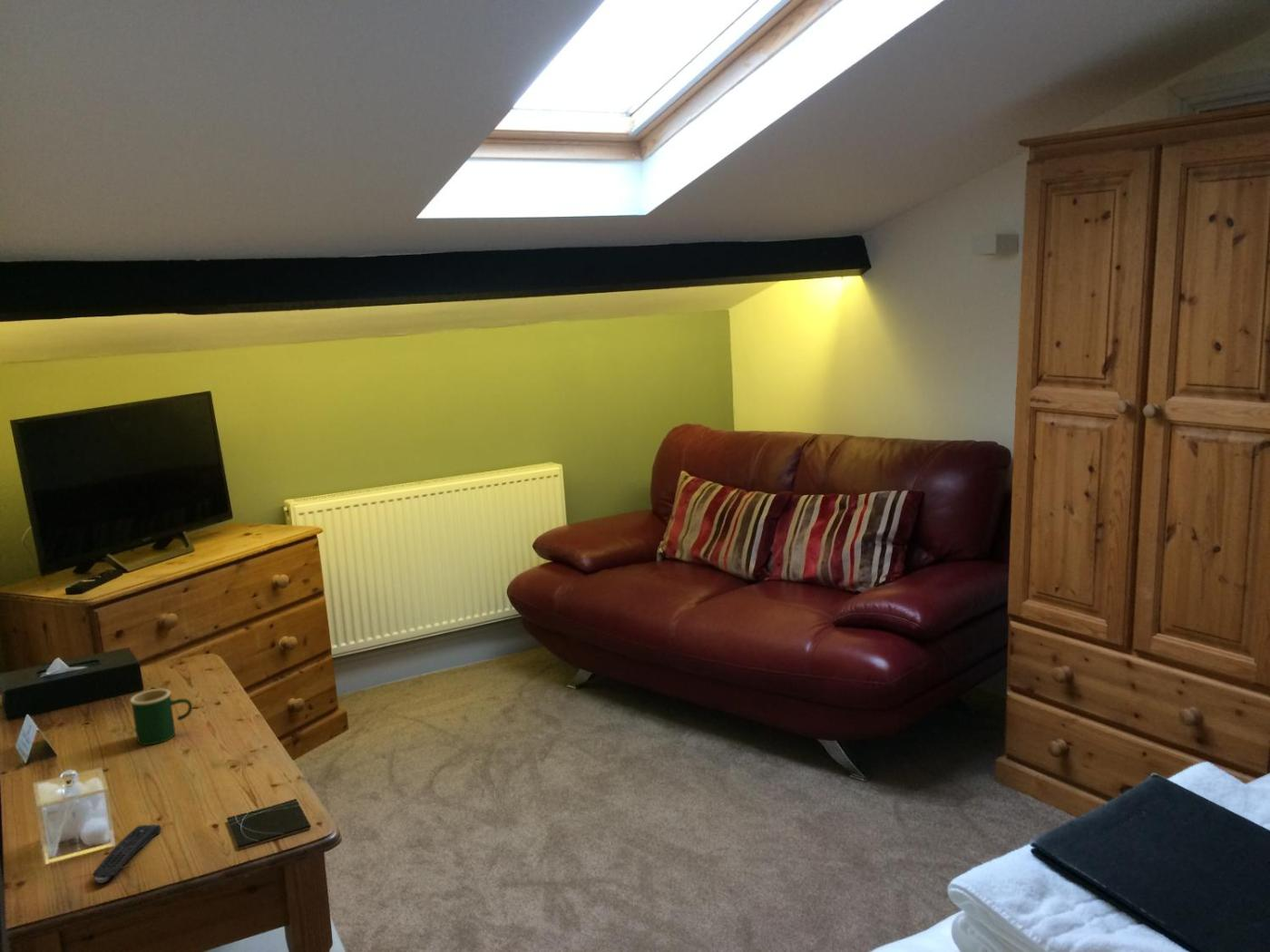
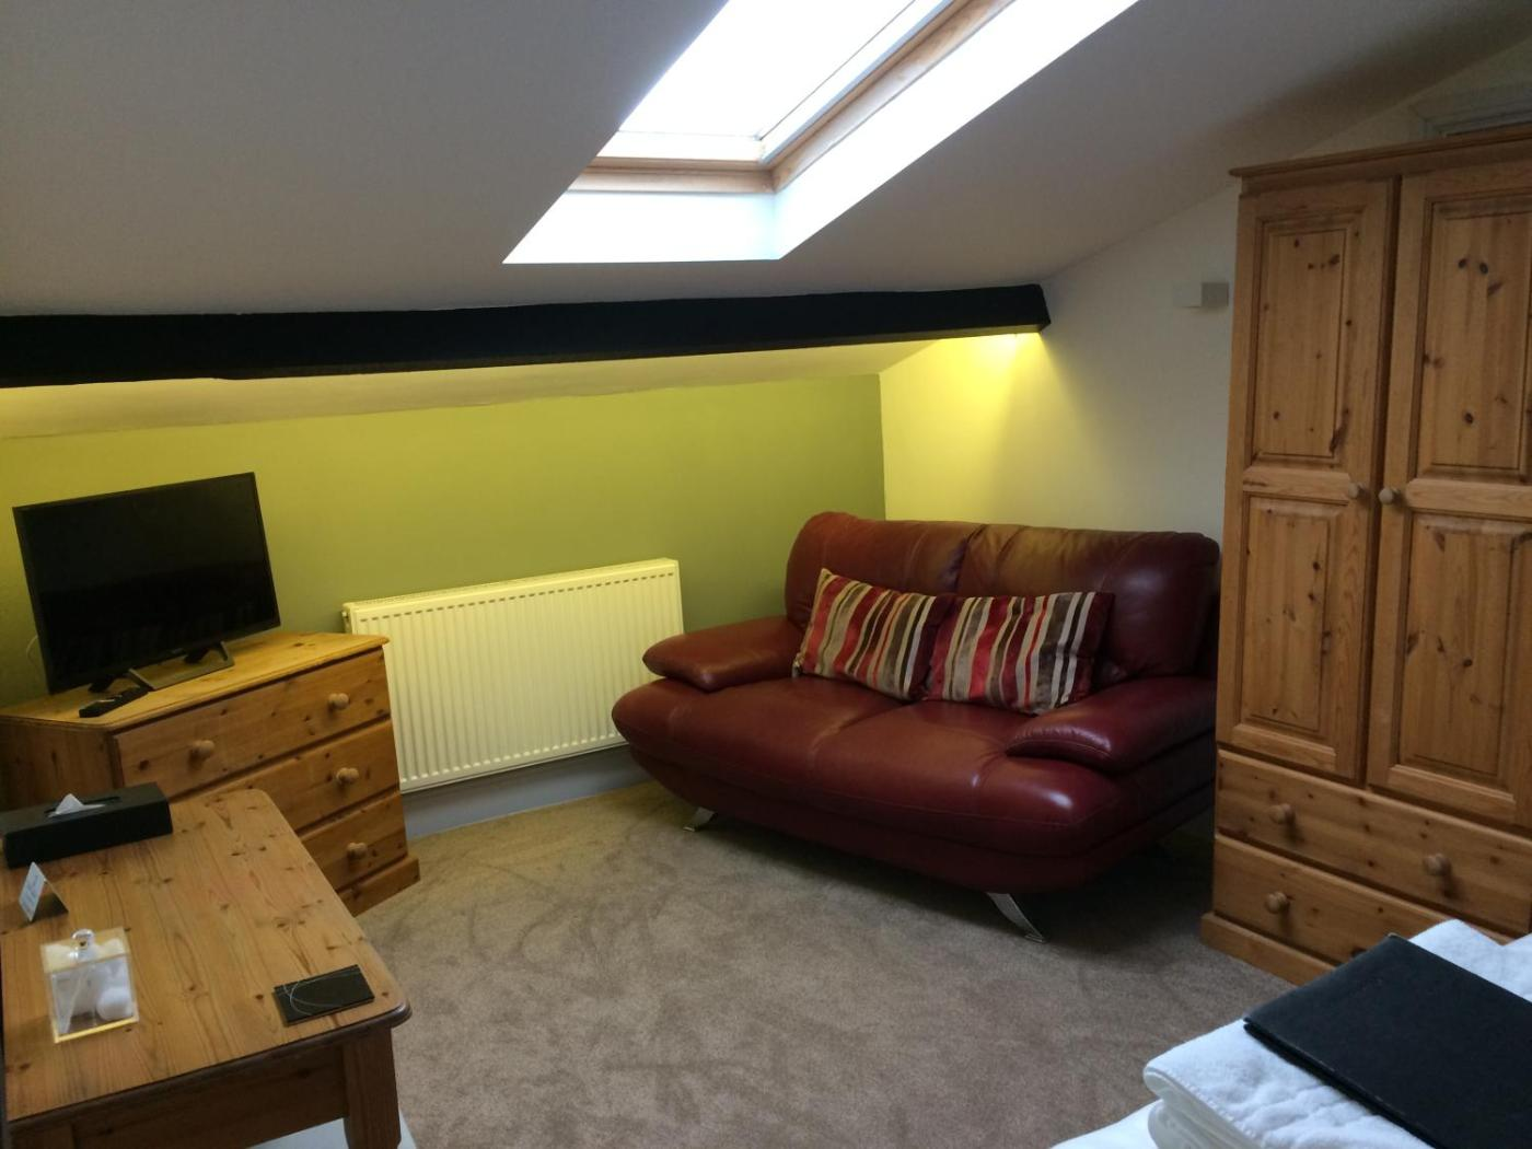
- mug [129,688,193,746]
- remote control [92,824,162,884]
